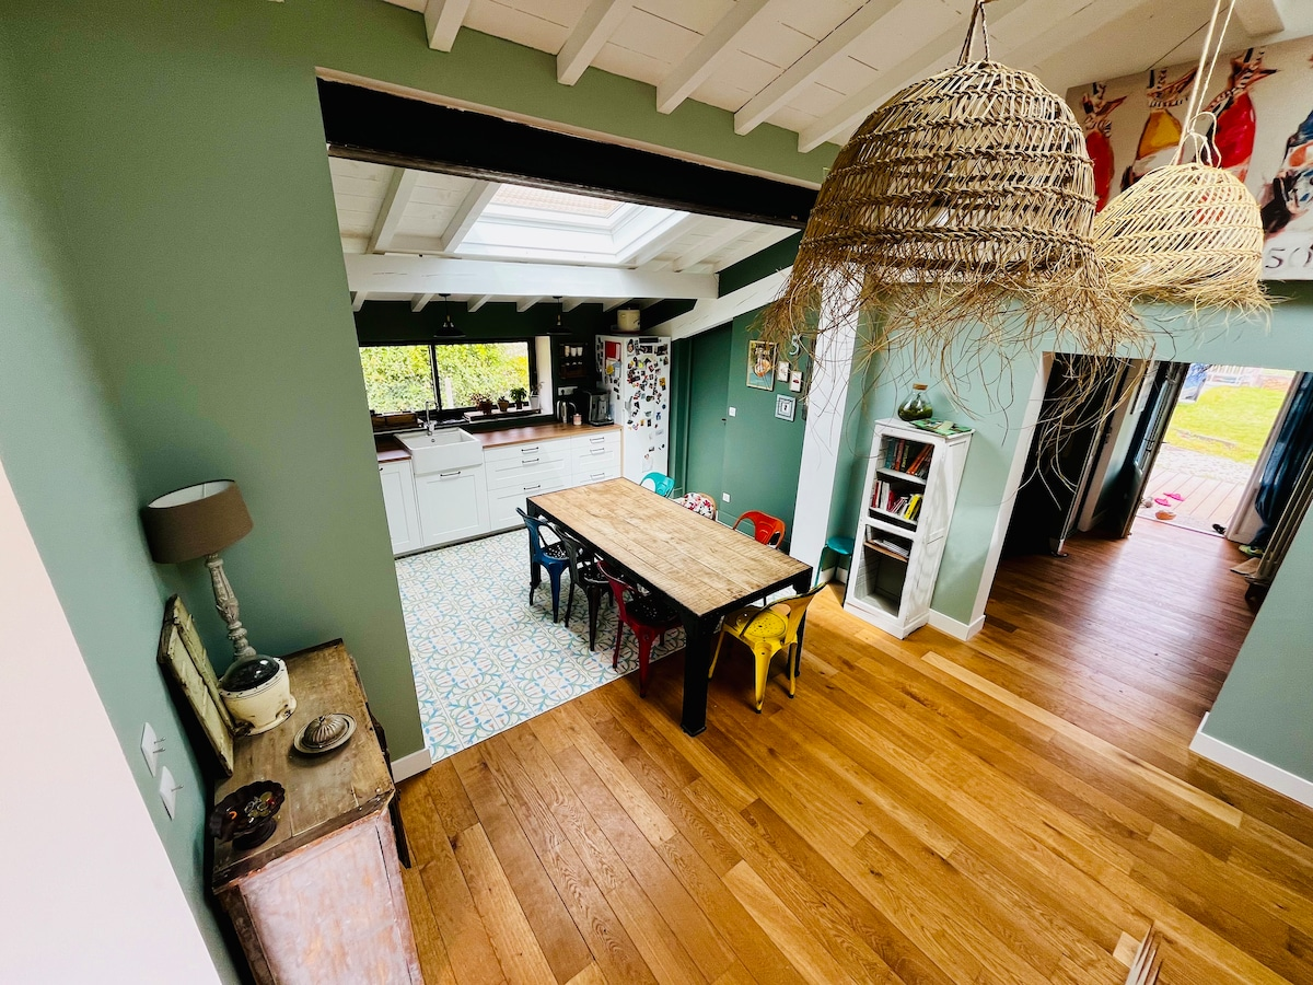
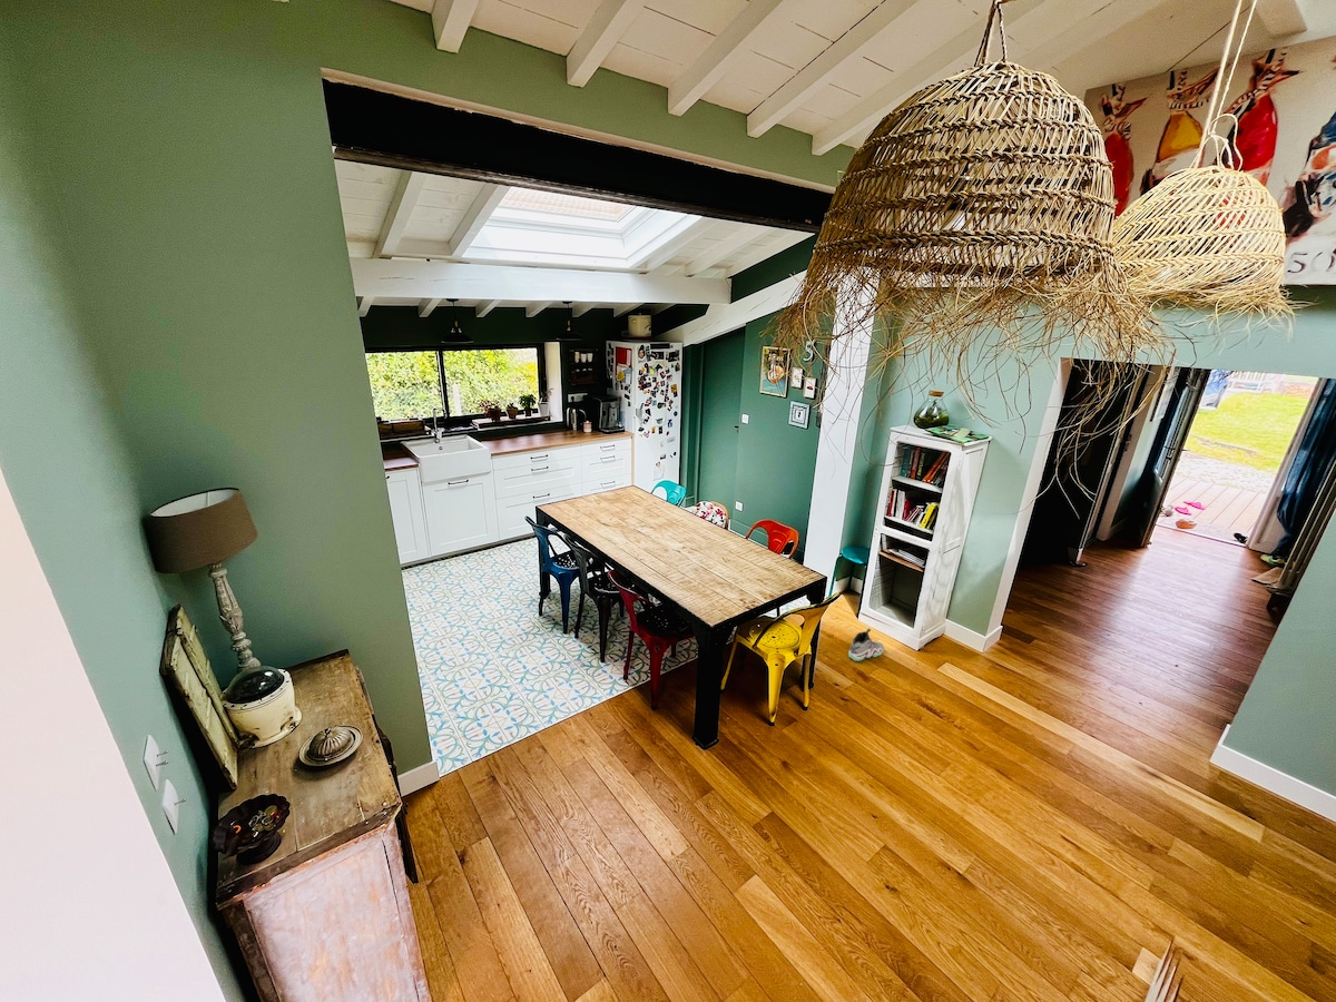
+ sneaker [847,628,885,662]
